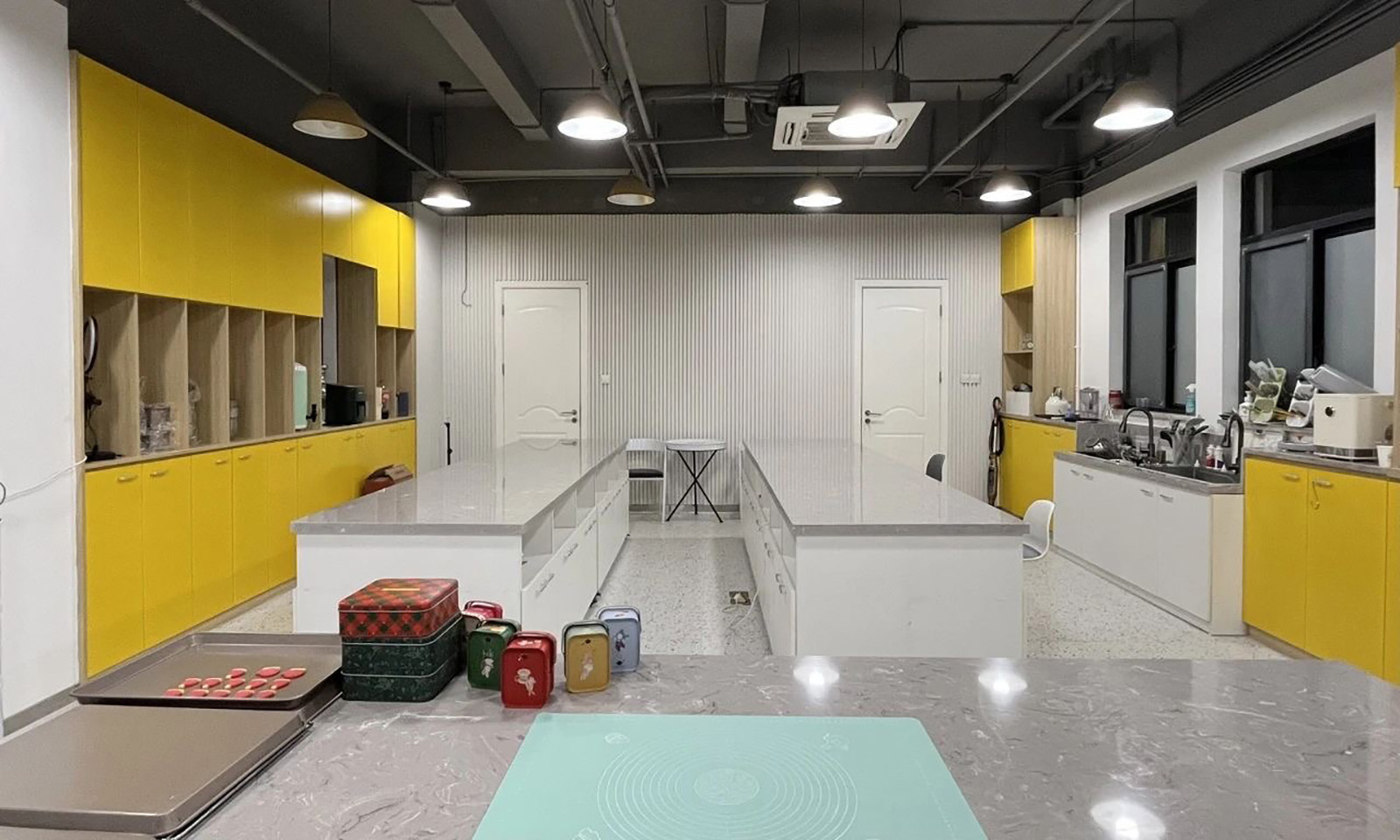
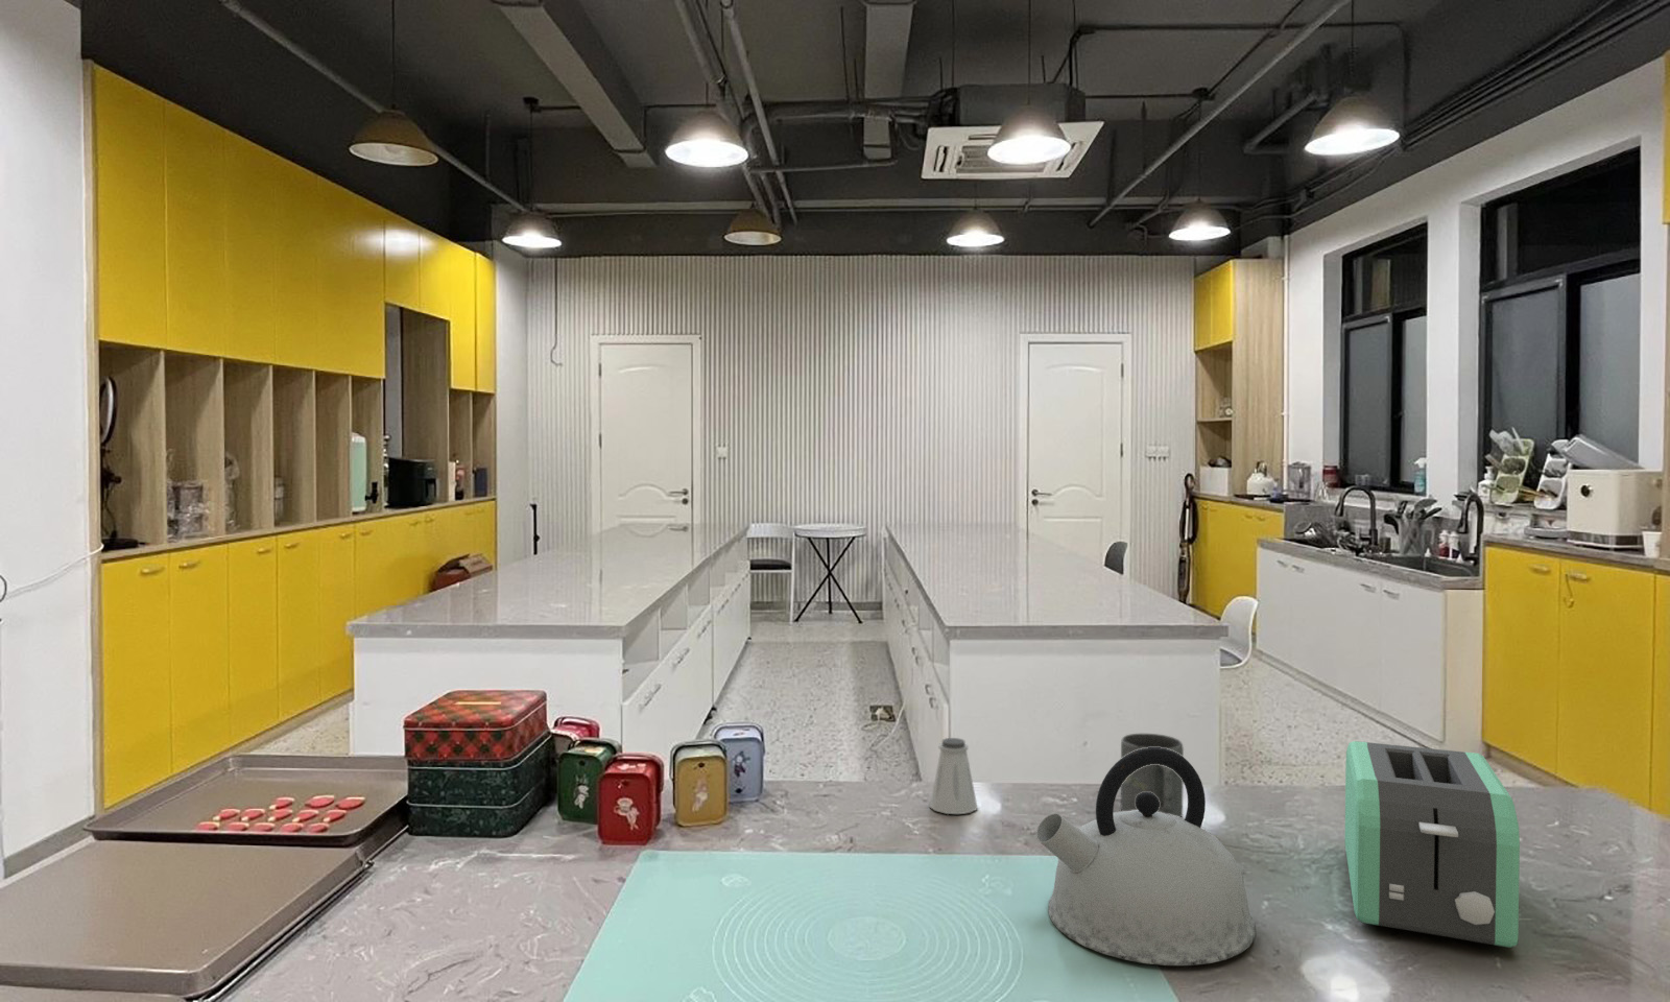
+ saltshaker [929,737,978,815]
+ kettle [1035,748,1257,966]
+ toaster [1344,740,1521,948]
+ mug [1120,732,1185,818]
